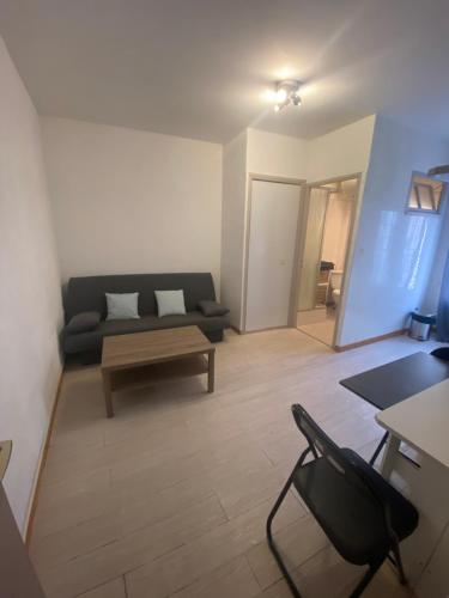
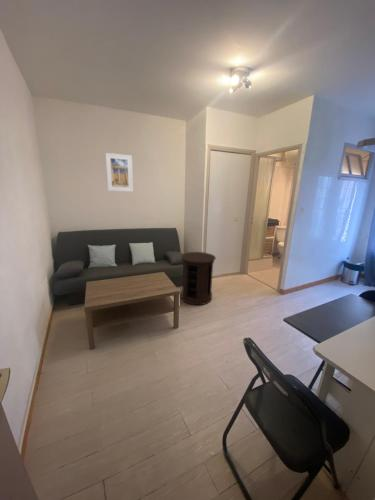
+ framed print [104,152,134,193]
+ side table [180,251,217,306]
